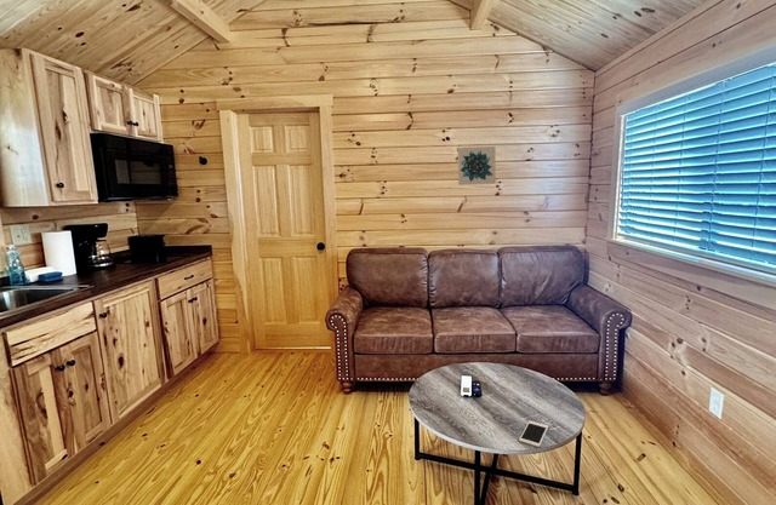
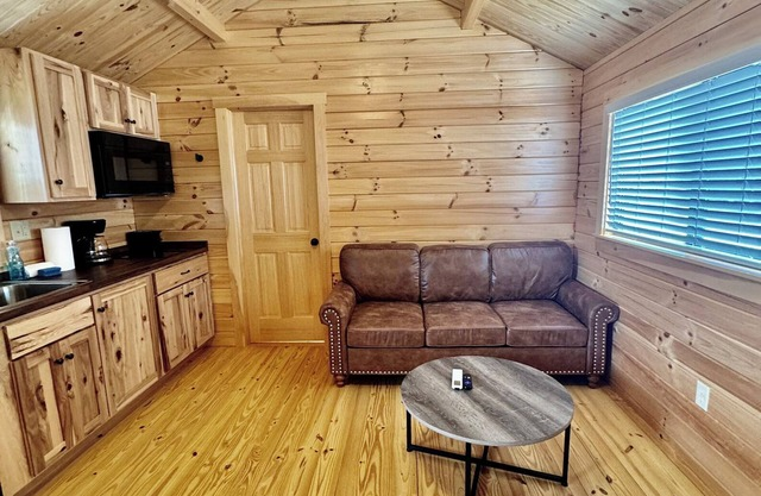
- cell phone [518,419,549,448]
- wall art [457,145,497,186]
